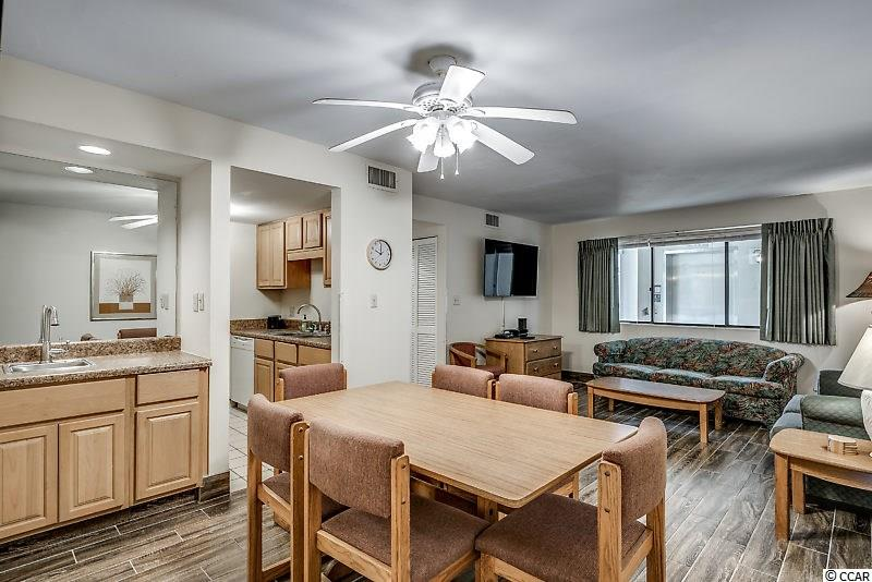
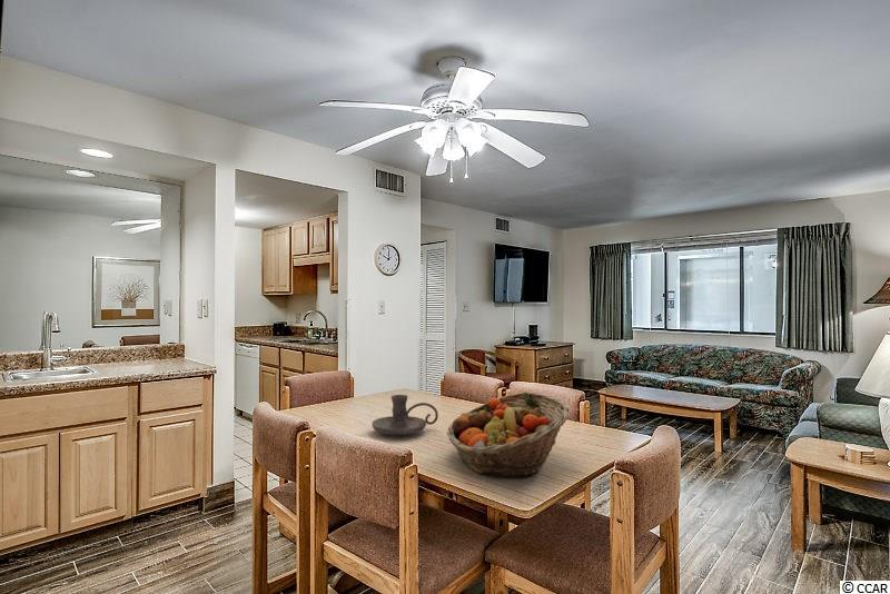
+ fruit basket [446,392,572,479]
+ candle holder [370,394,439,436]
